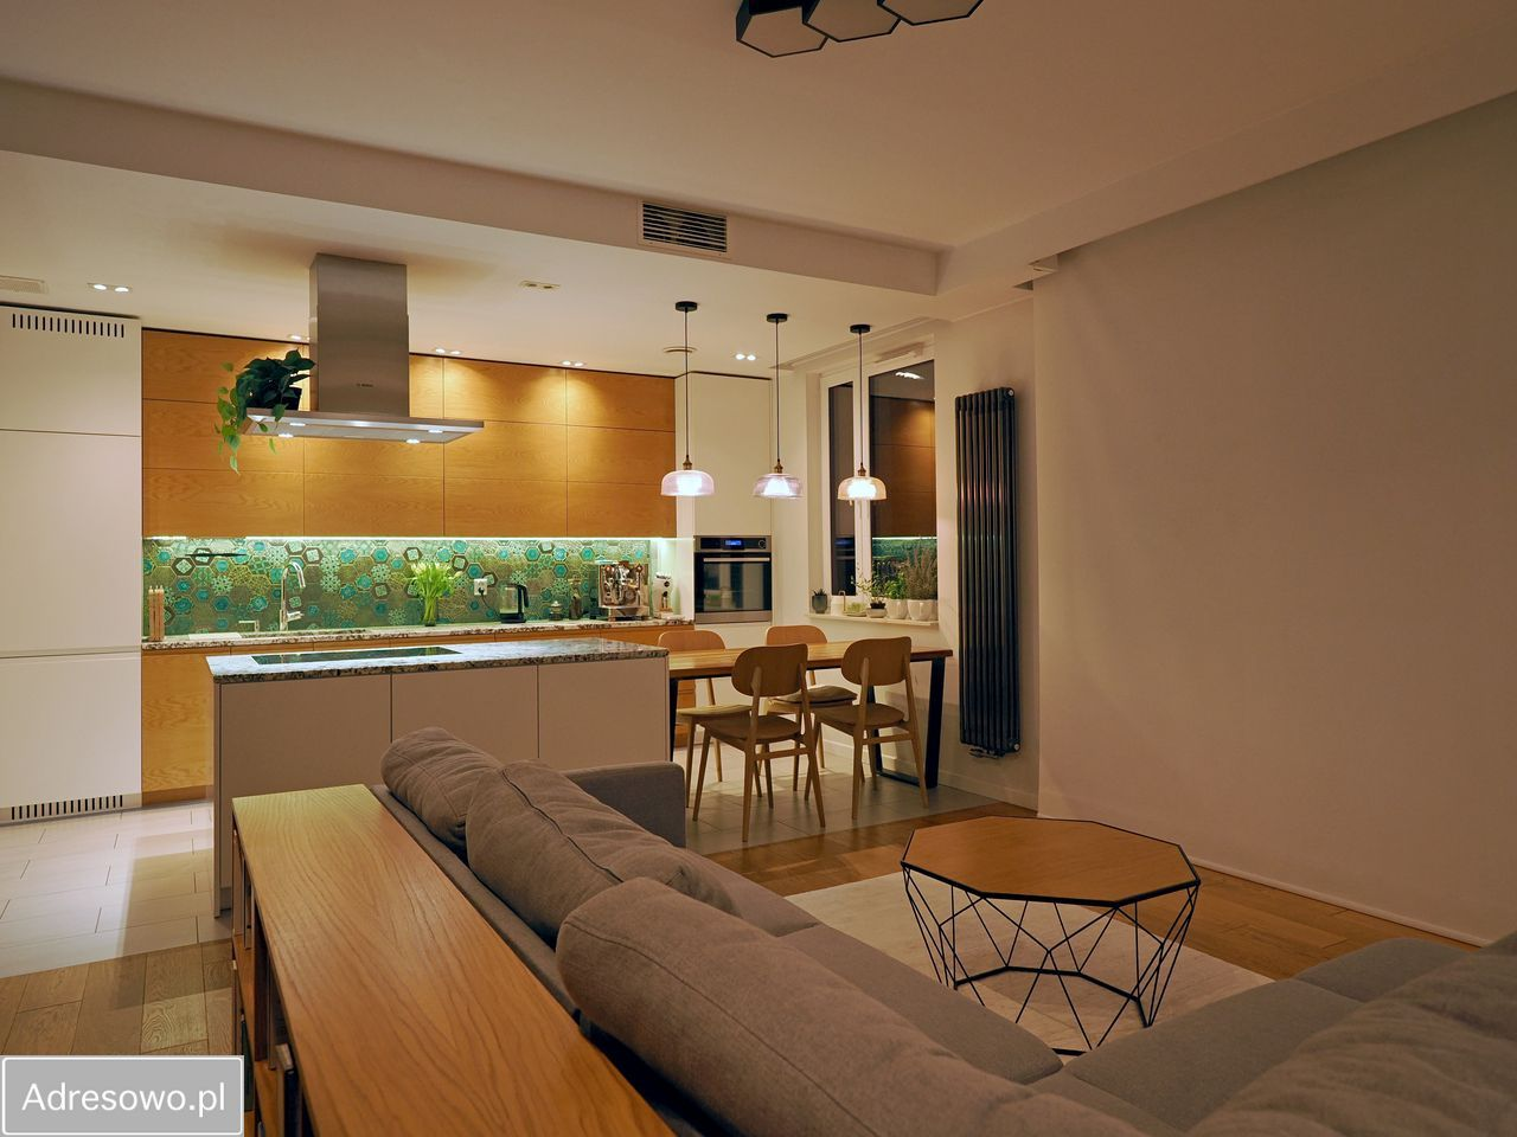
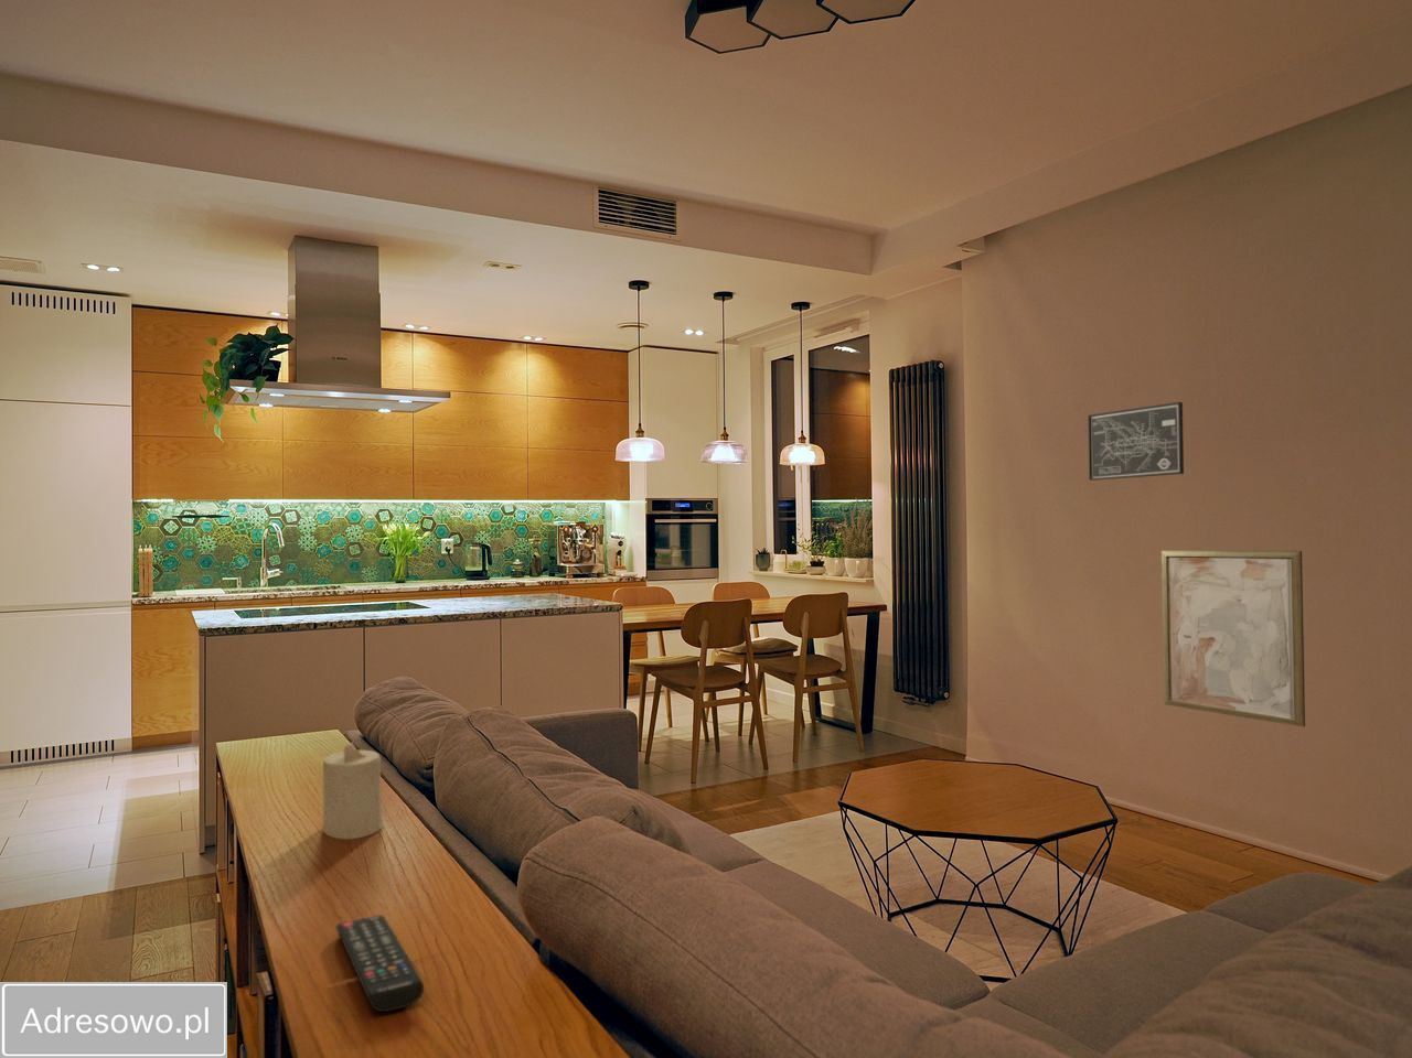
+ wall art [1086,401,1185,481]
+ wall art [1161,549,1306,728]
+ remote control [336,914,425,1012]
+ candle [322,740,384,840]
